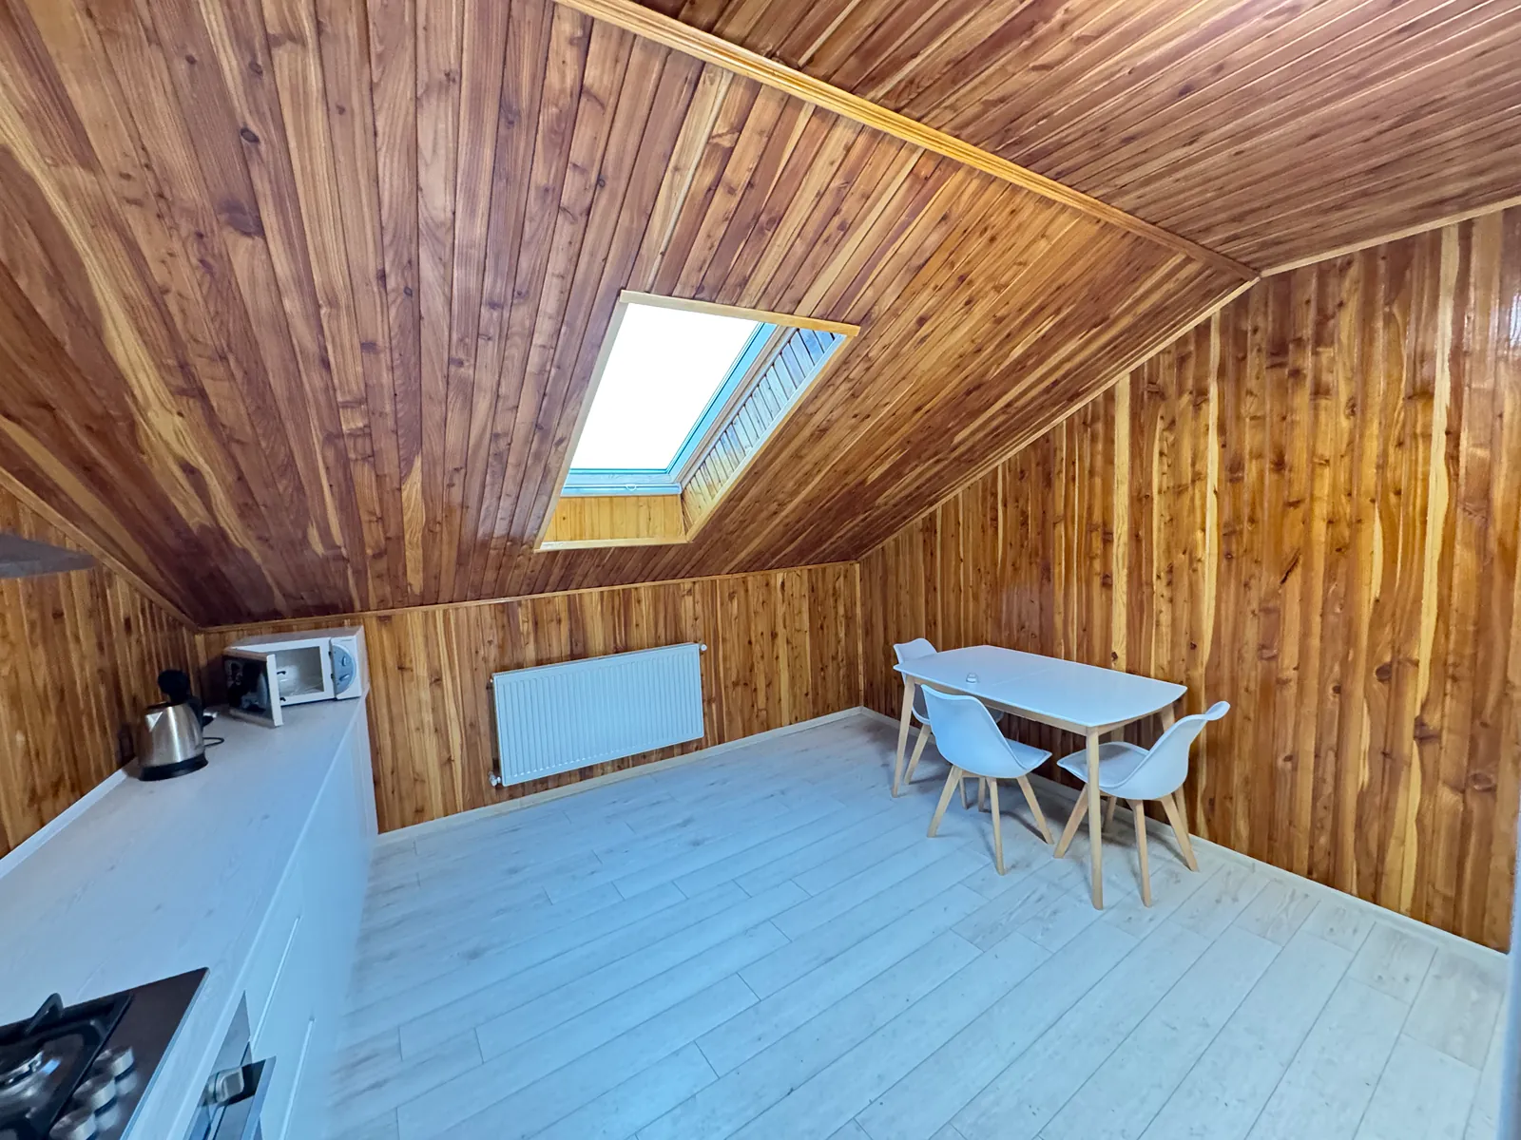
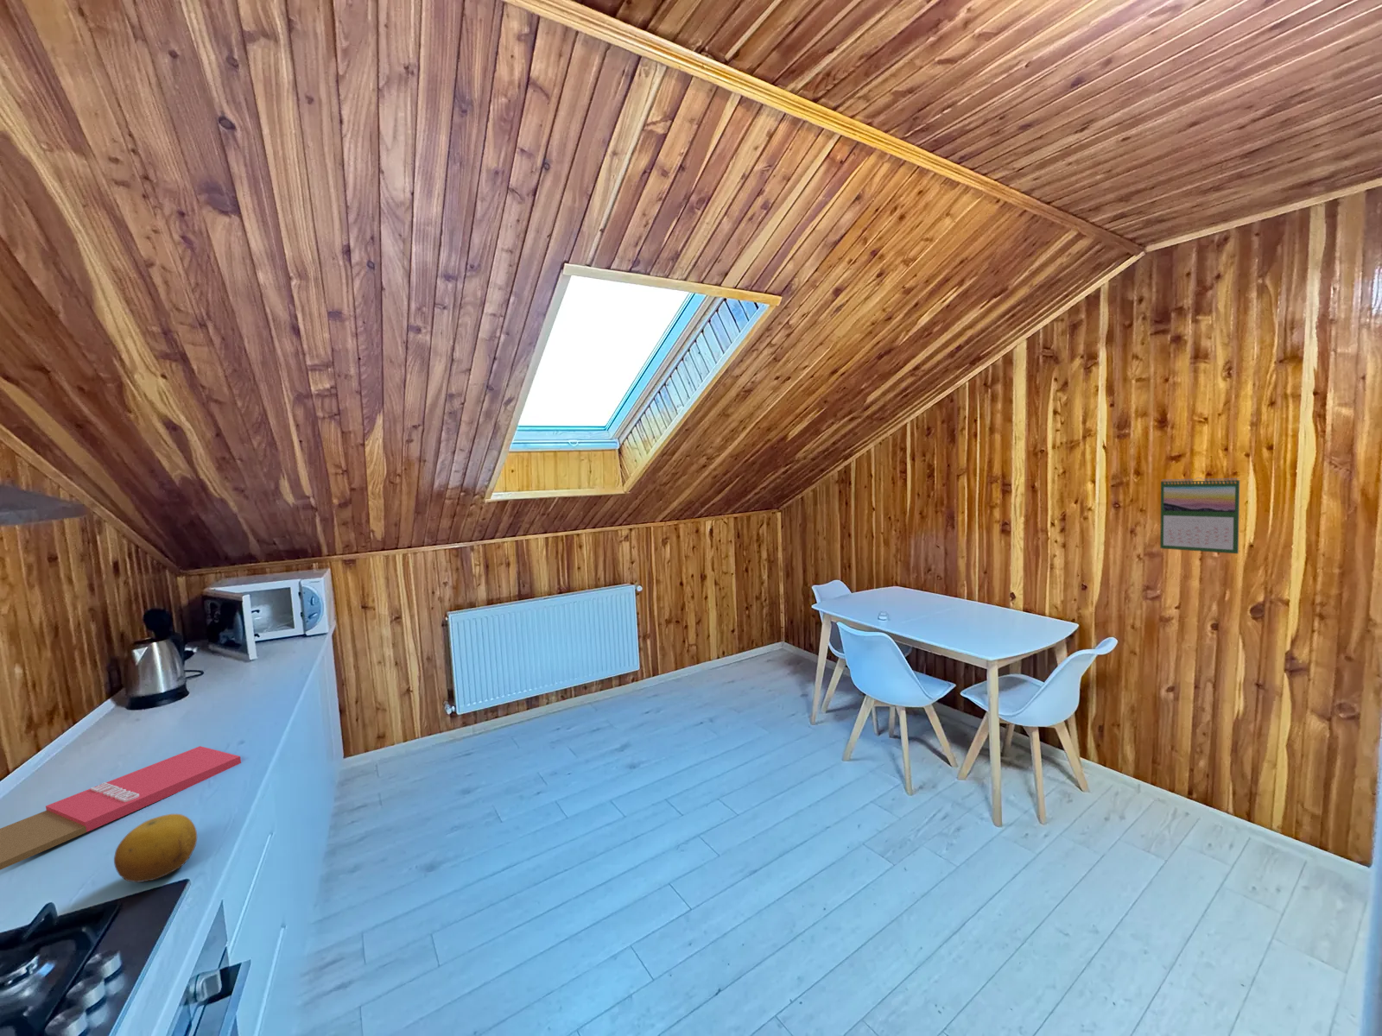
+ calendar [1159,477,1241,554]
+ cutting board [0,745,242,871]
+ fruit [113,813,198,884]
